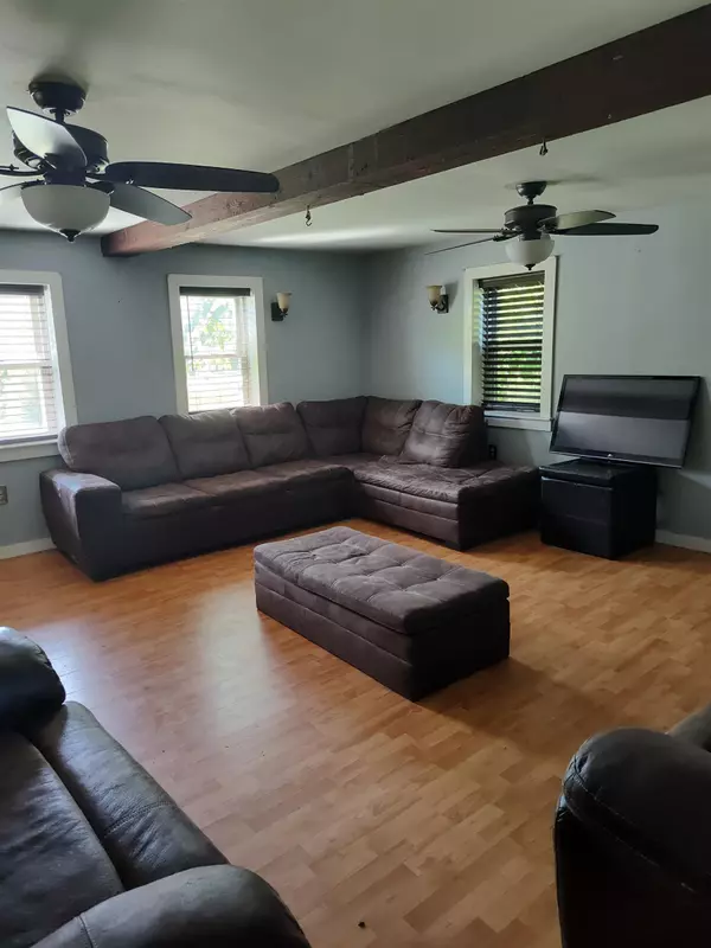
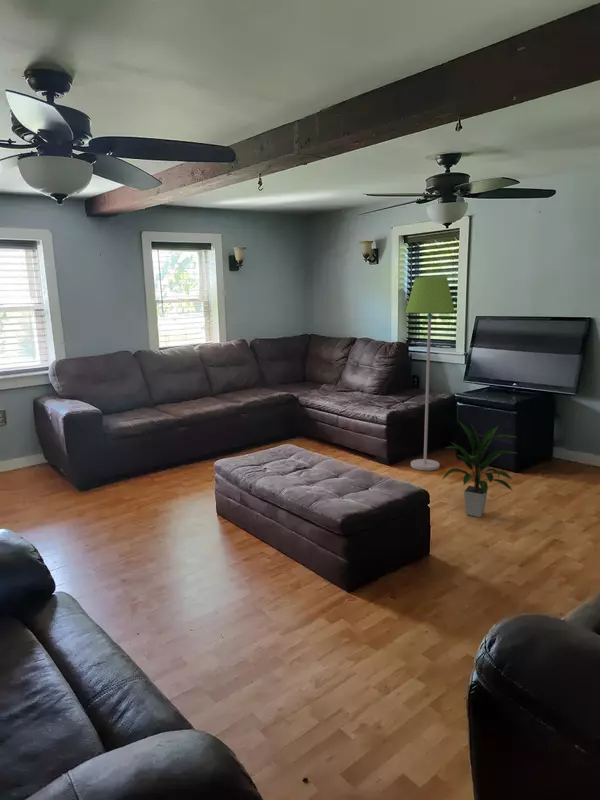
+ floor lamp [405,276,456,471]
+ indoor plant [441,419,517,518]
